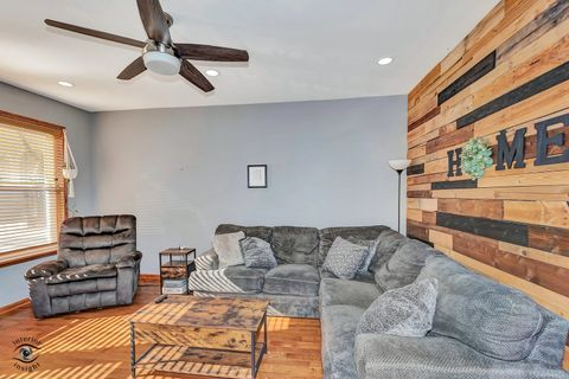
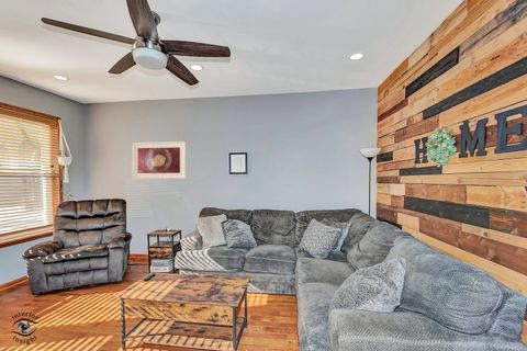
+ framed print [132,140,187,180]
